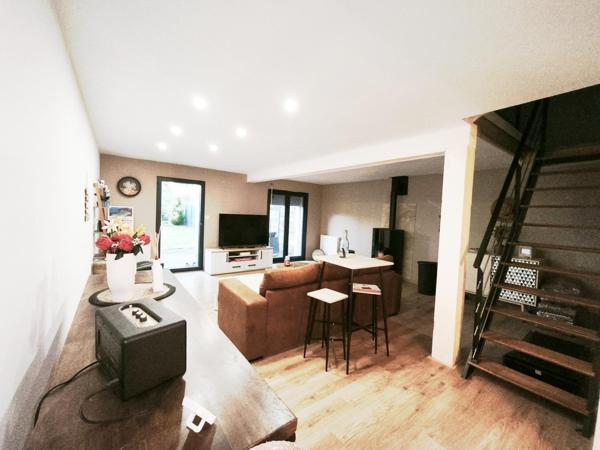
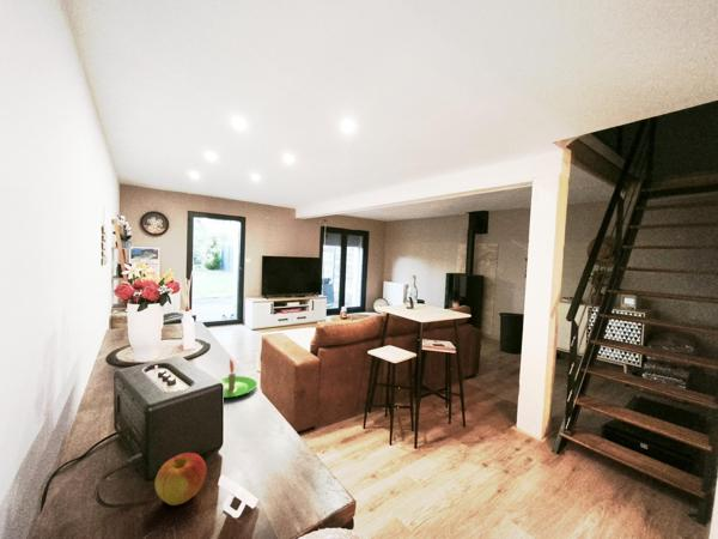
+ apple [153,452,208,507]
+ candle [218,358,258,399]
